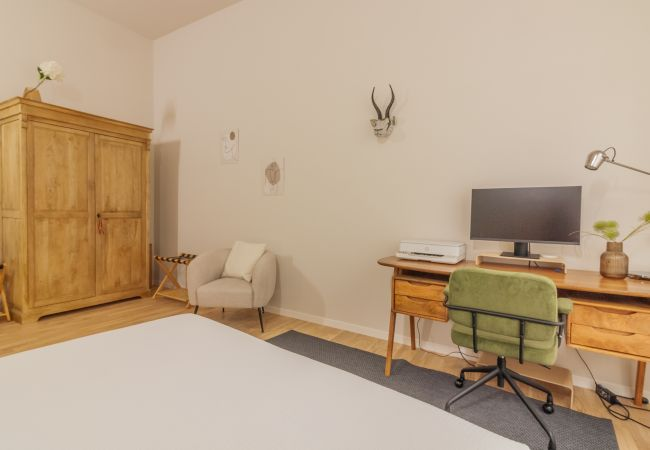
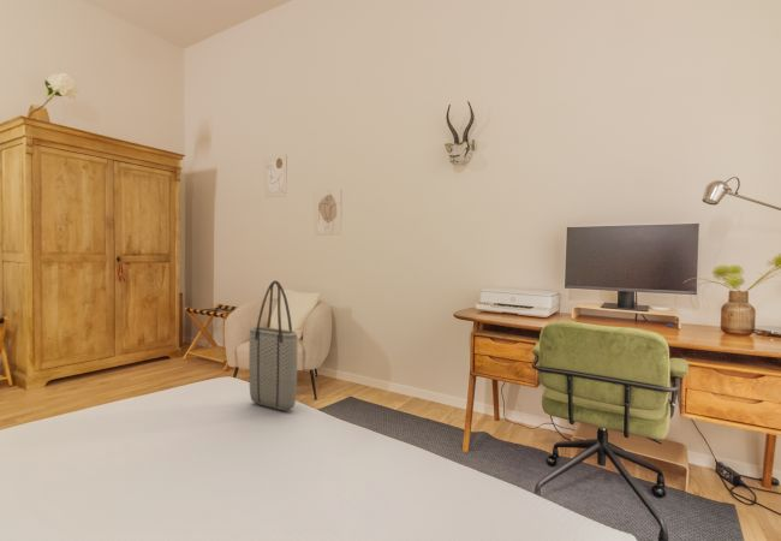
+ tote bag [248,279,298,411]
